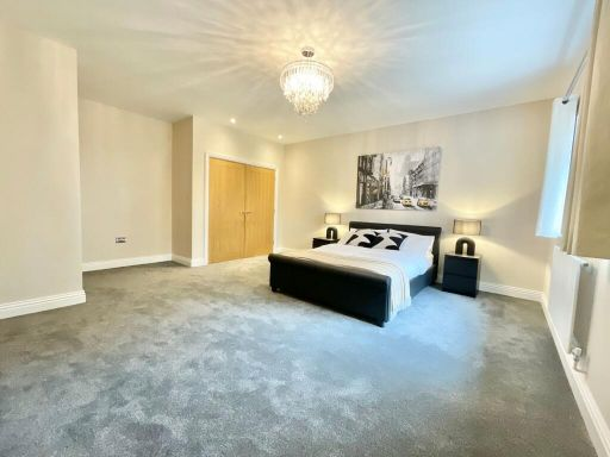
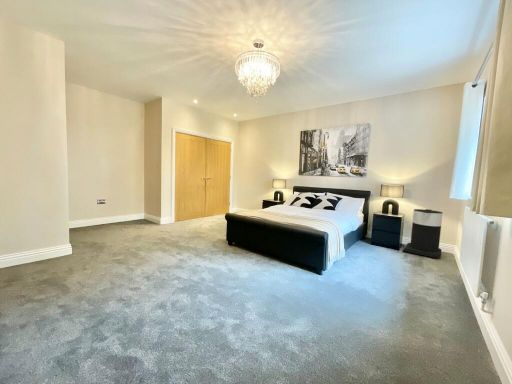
+ trash can [402,208,444,259]
